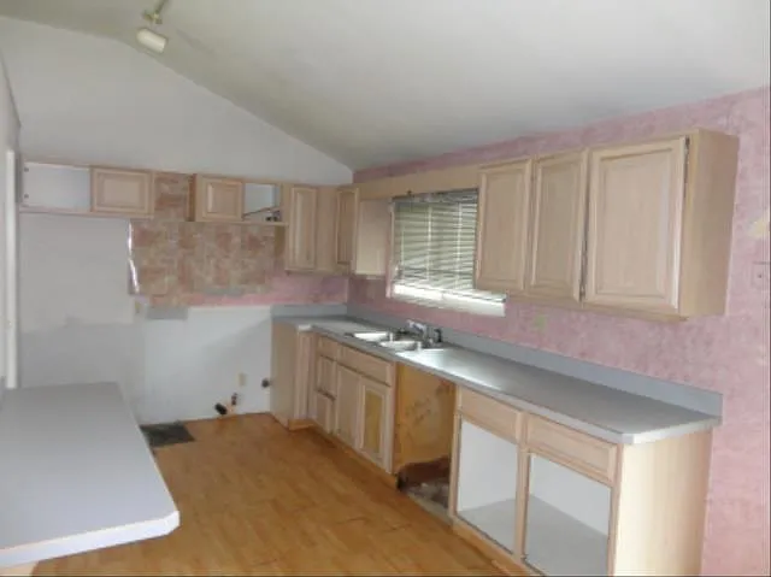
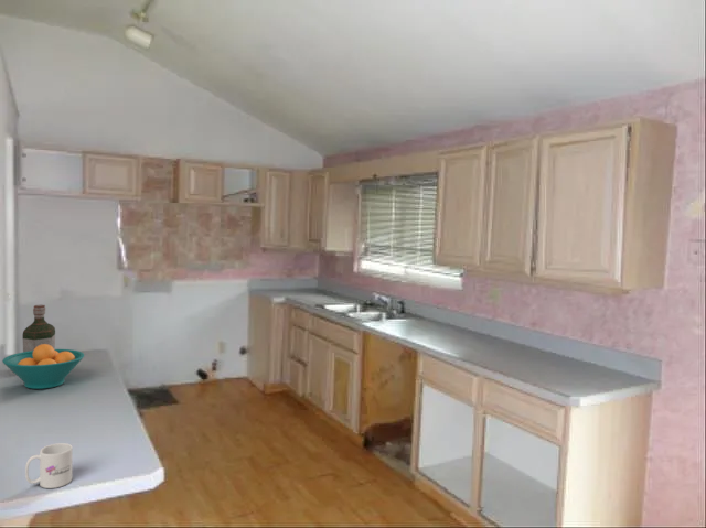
+ fruit bowl [1,344,85,390]
+ bottle [21,304,56,353]
+ mug [24,442,74,489]
